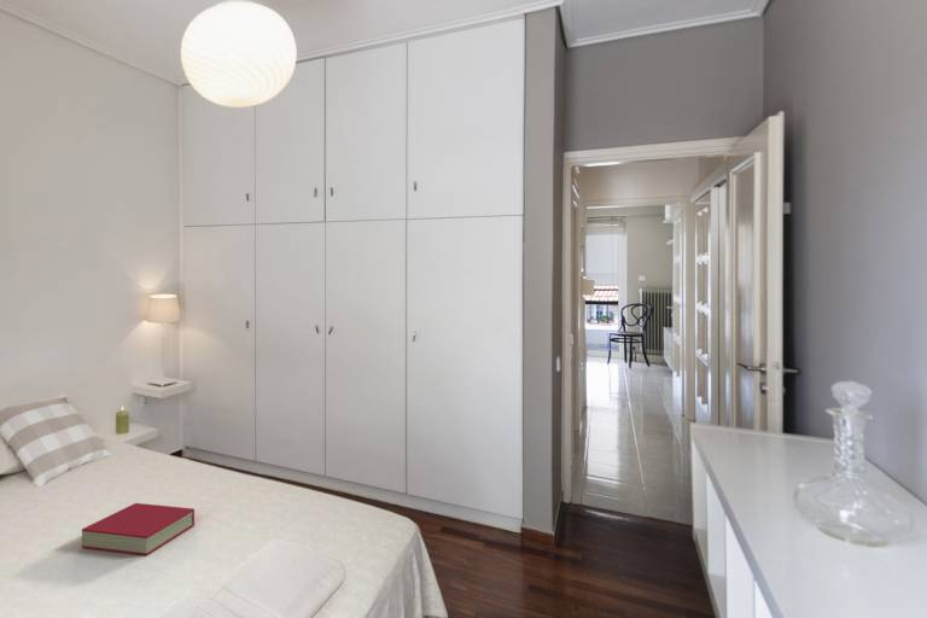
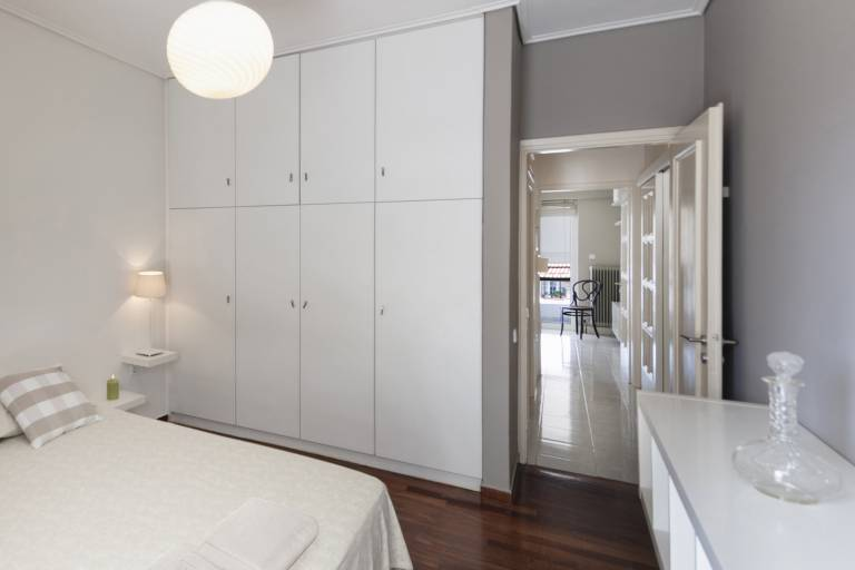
- book [81,502,196,556]
